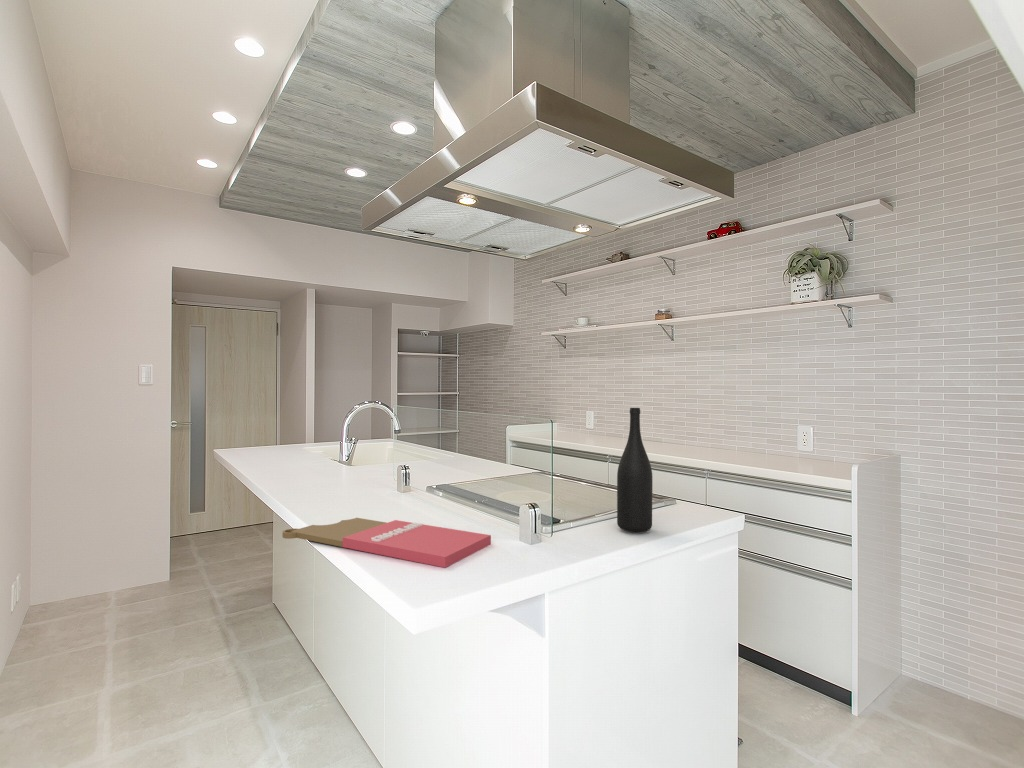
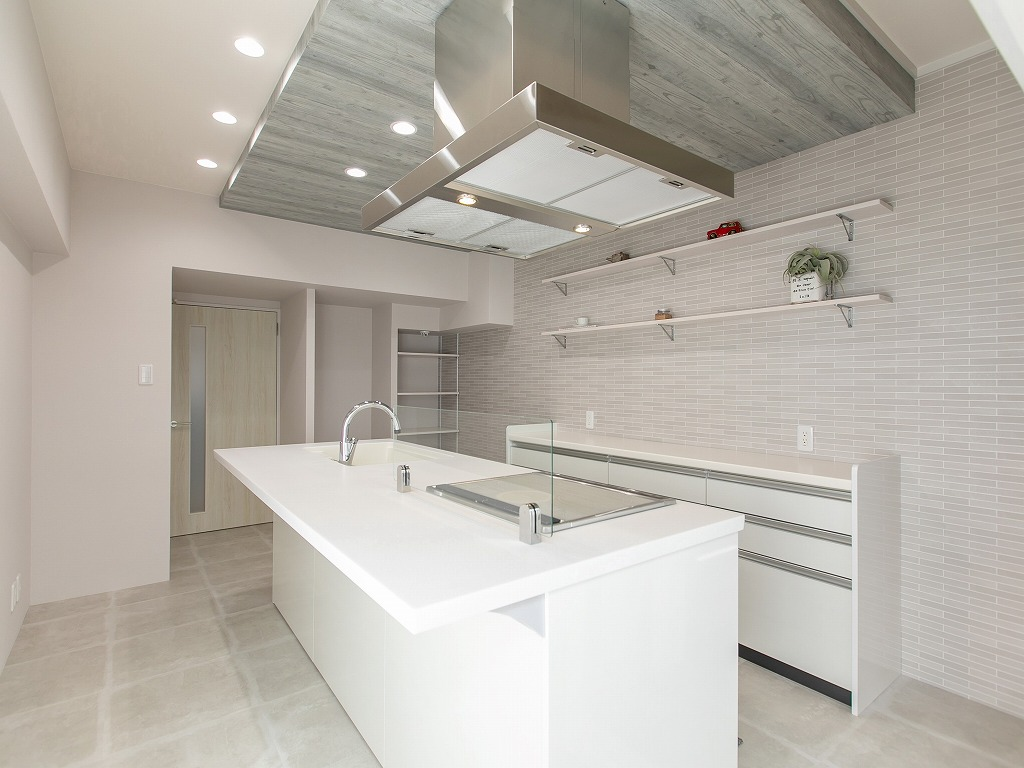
- cutting board [281,517,492,569]
- wine bottle [616,407,653,533]
